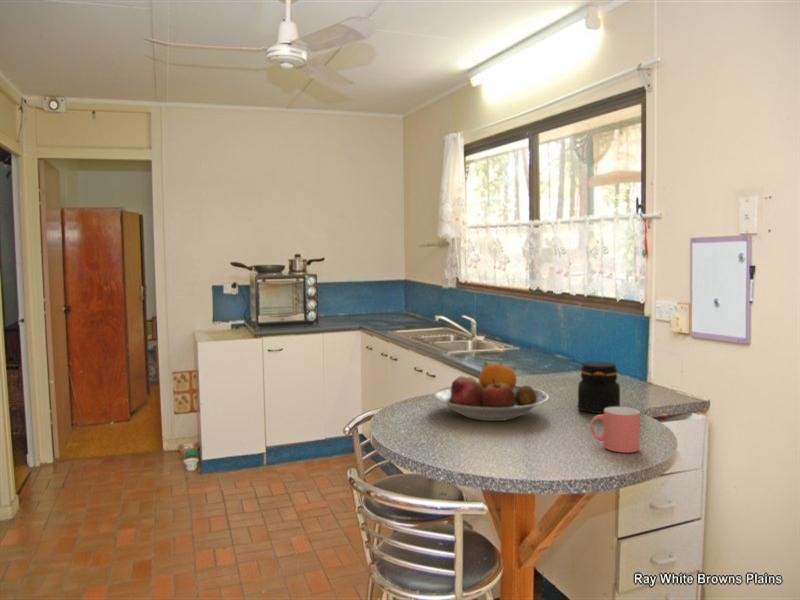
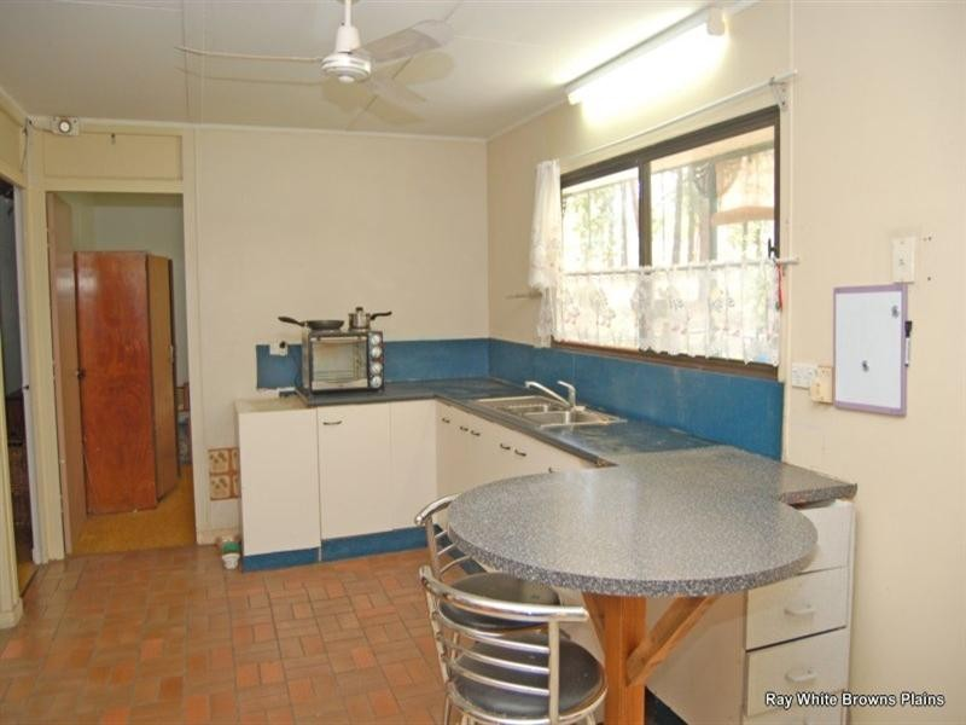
- mug [589,406,641,454]
- jar [577,361,621,414]
- fruit bowl [433,361,550,422]
